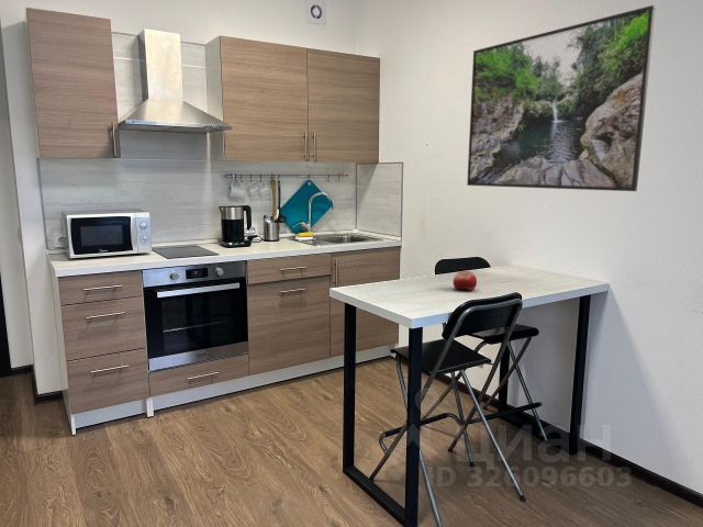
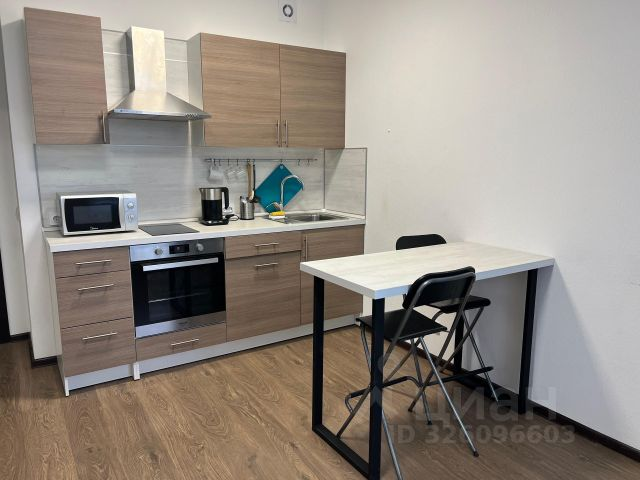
- fruit [453,270,478,292]
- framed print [466,4,657,192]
